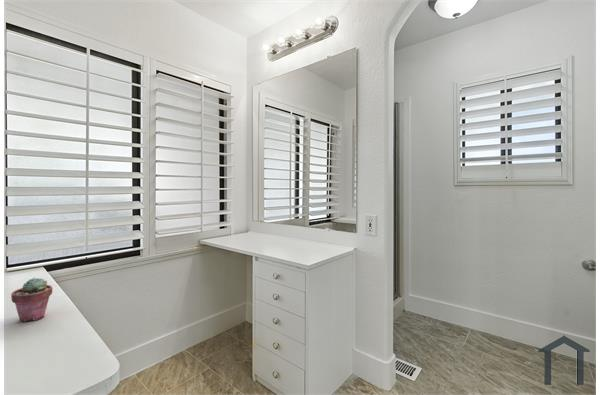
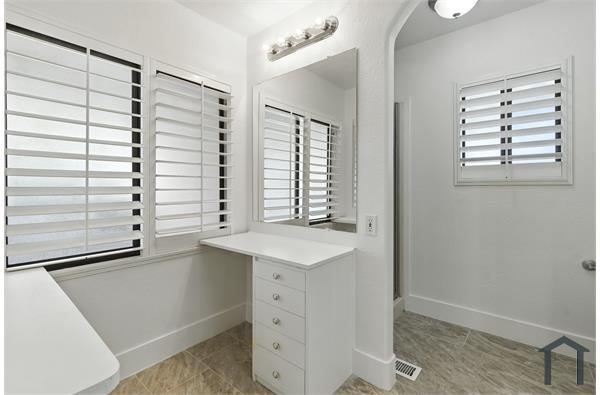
- potted succulent [10,277,53,323]
